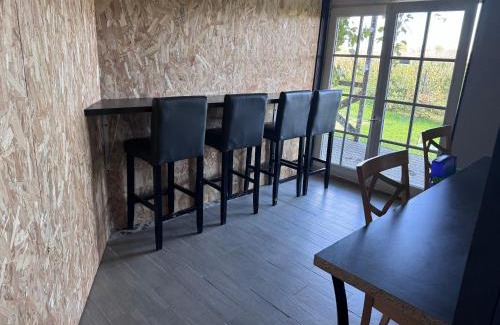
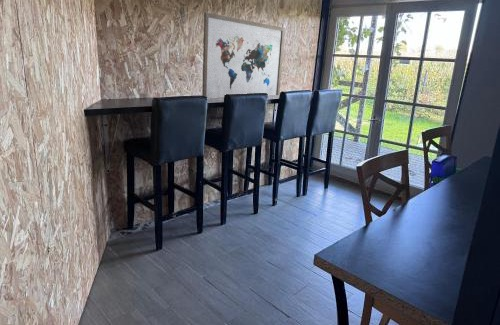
+ wall art [201,11,286,99]
